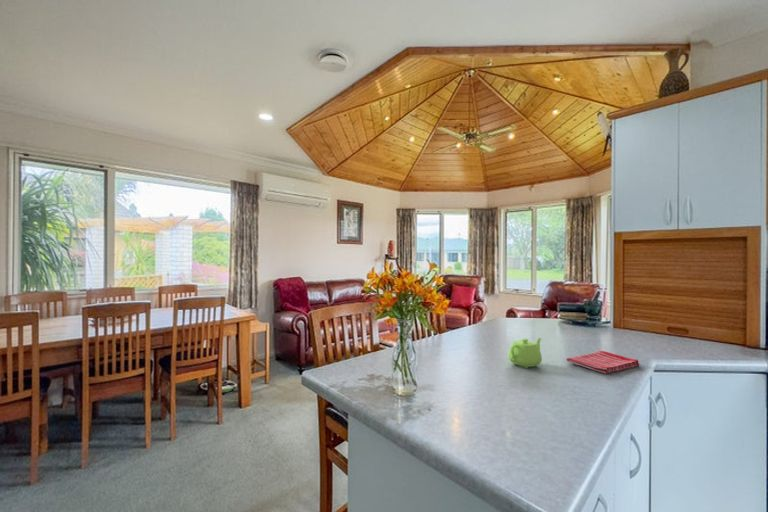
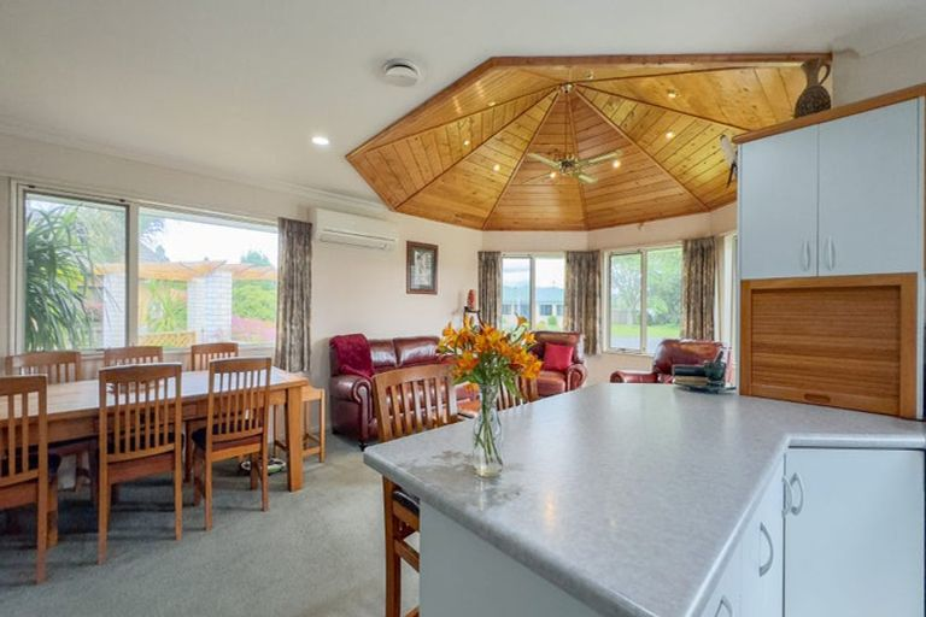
- dish towel [565,350,640,375]
- teapot [507,337,543,369]
